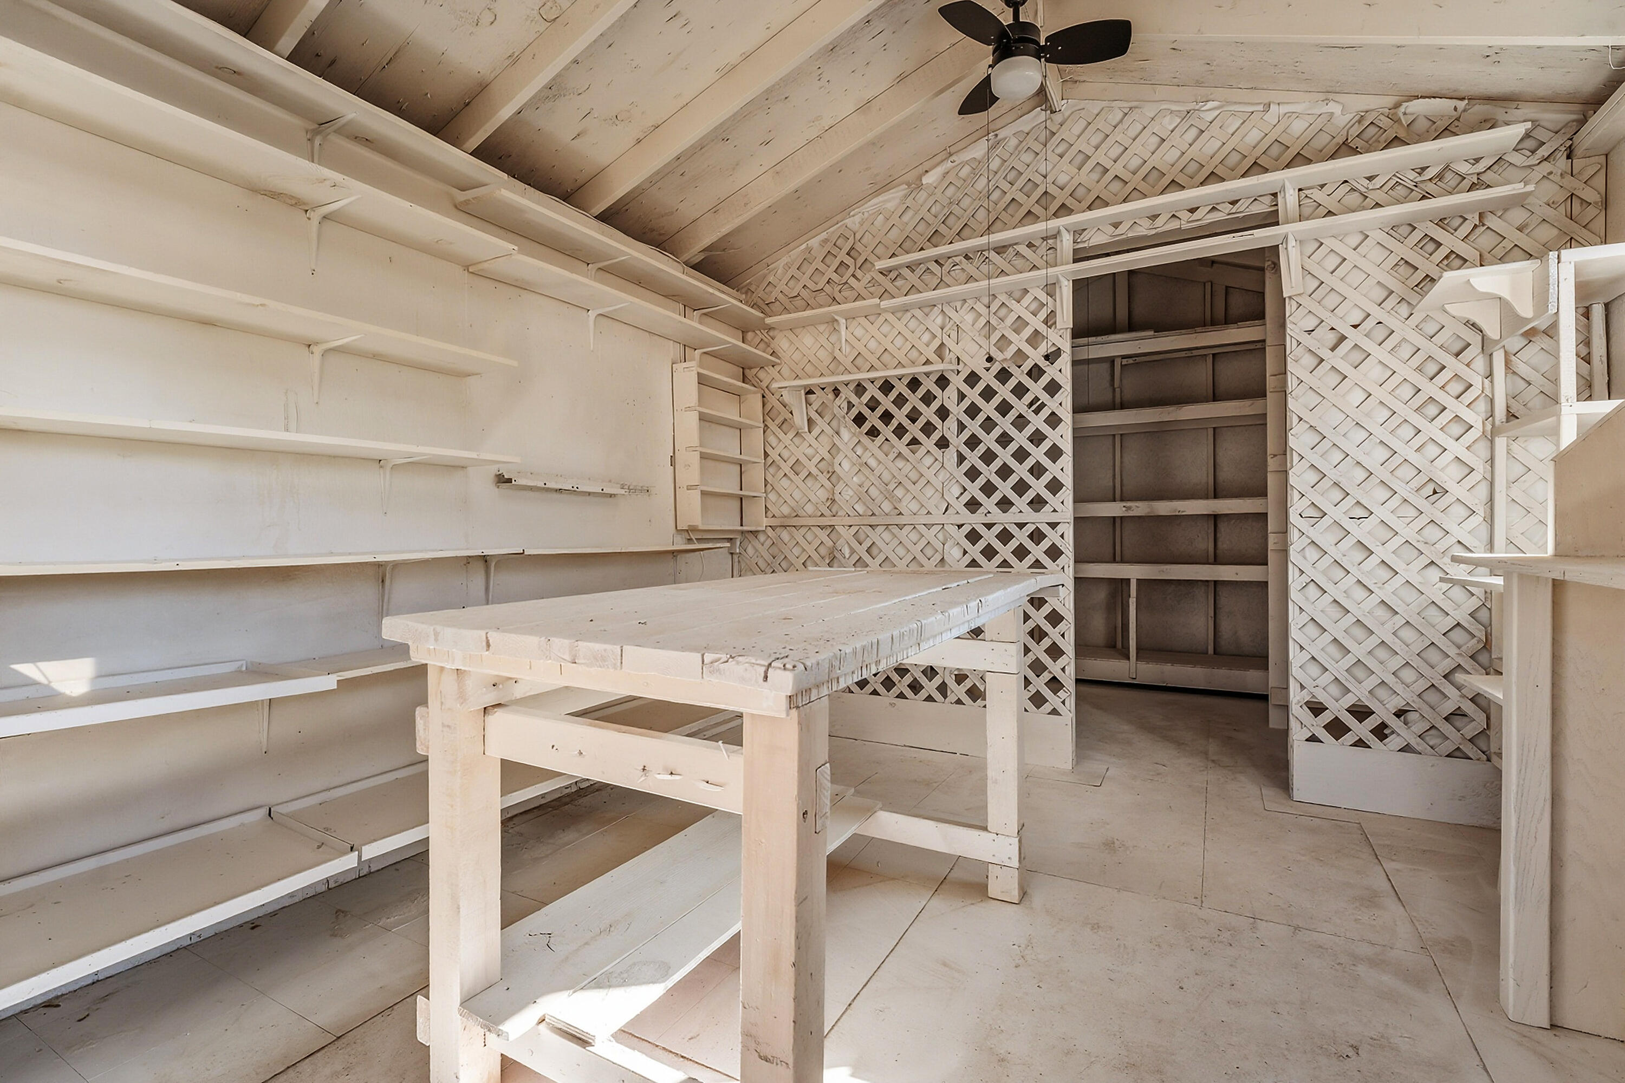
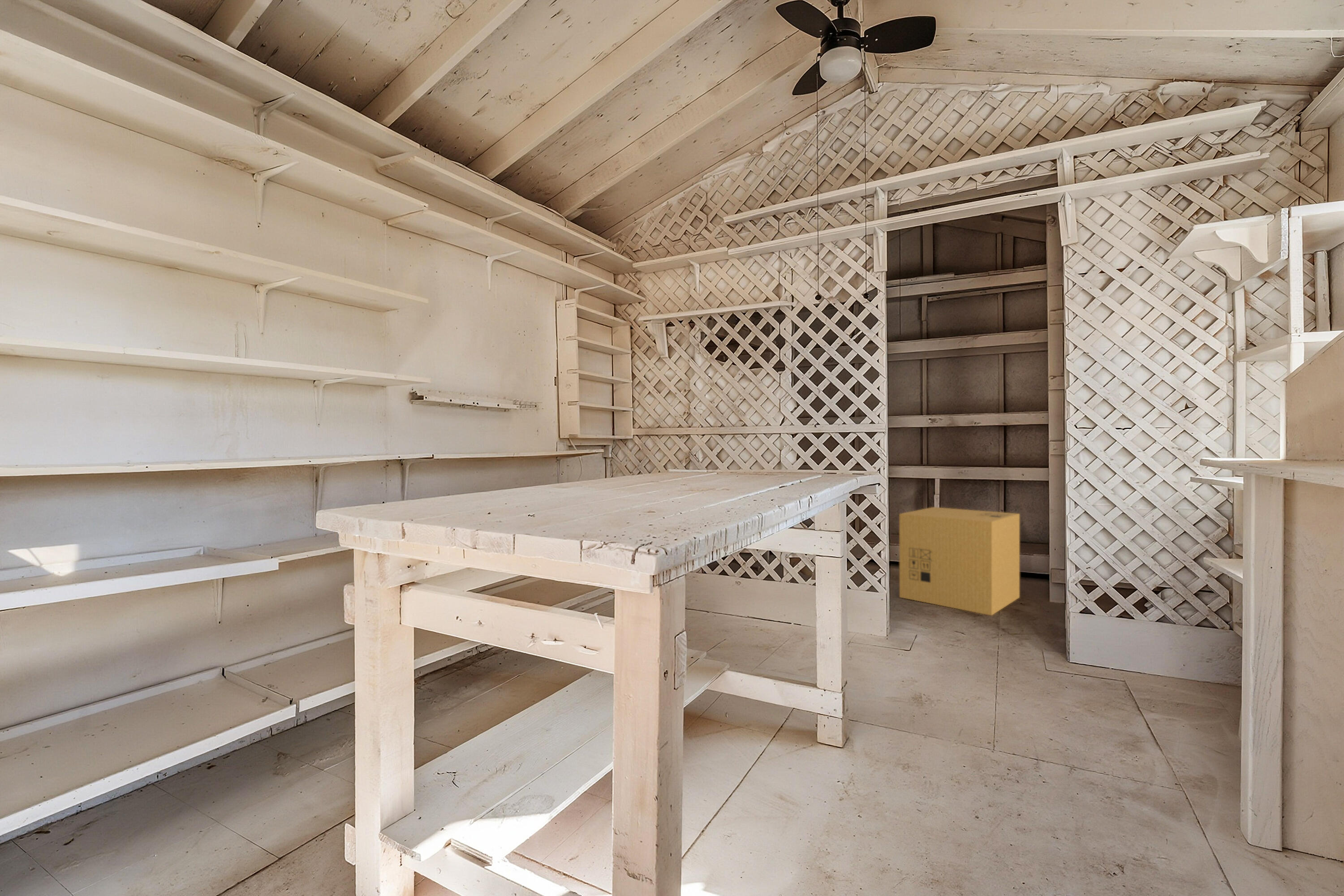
+ cardboard box [899,507,1020,616]
